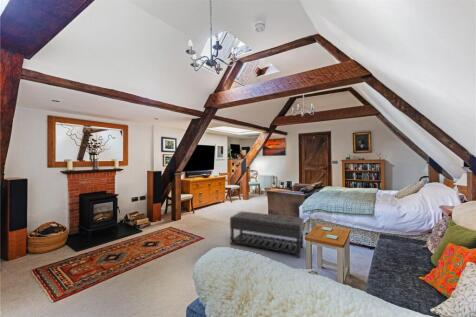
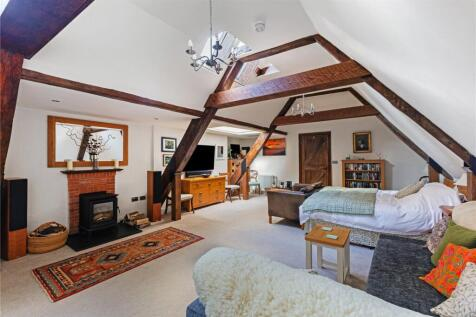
- ottoman [229,210,305,259]
